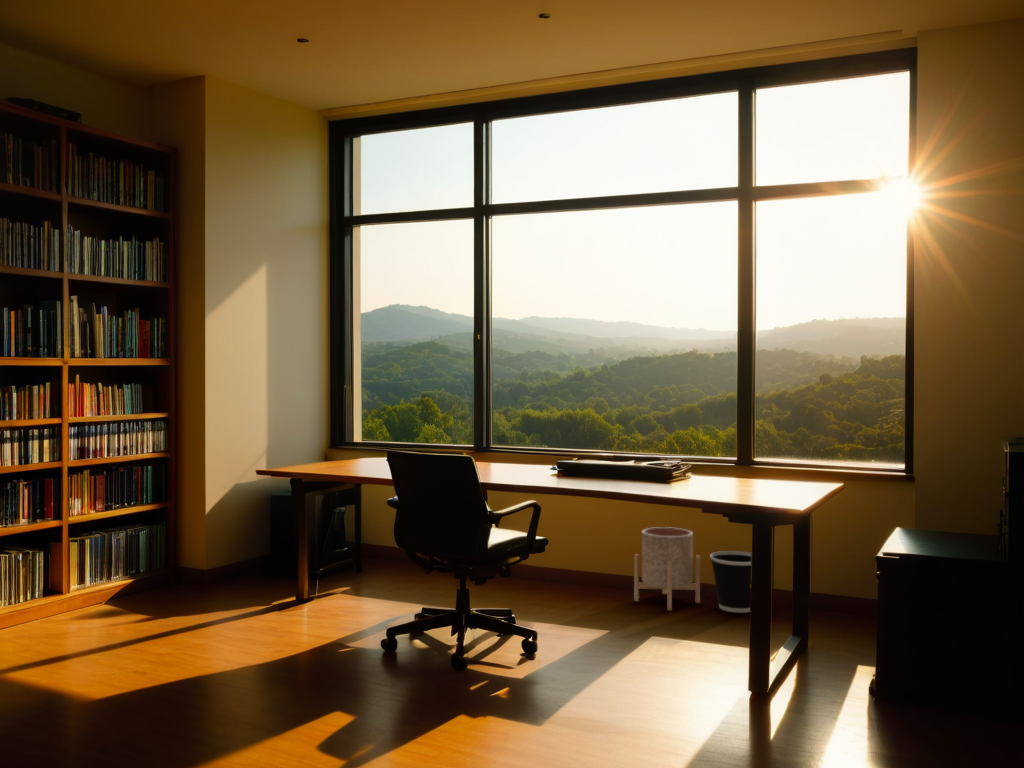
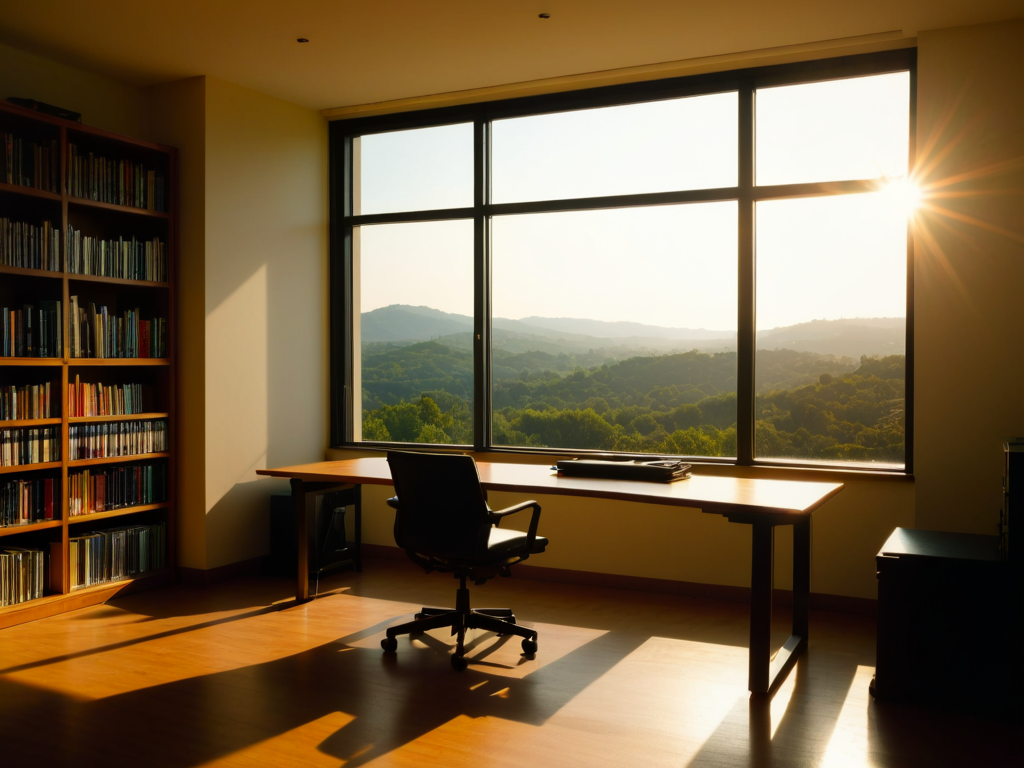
- wastebasket [709,550,752,614]
- planter [633,526,701,612]
